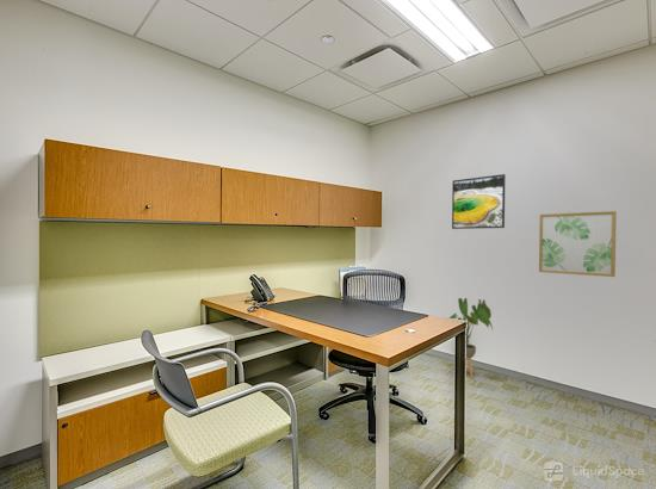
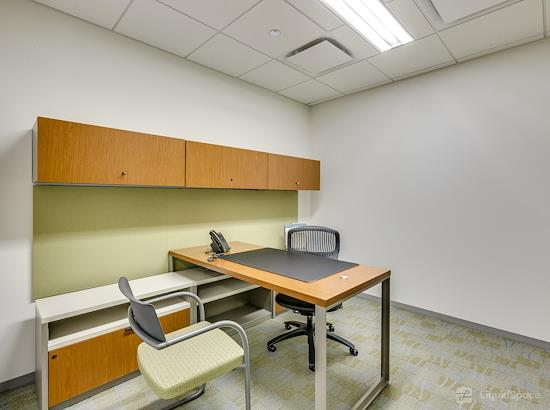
- wall art [538,210,618,278]
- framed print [451,173,507,230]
- house plant [448,297,495,379]
